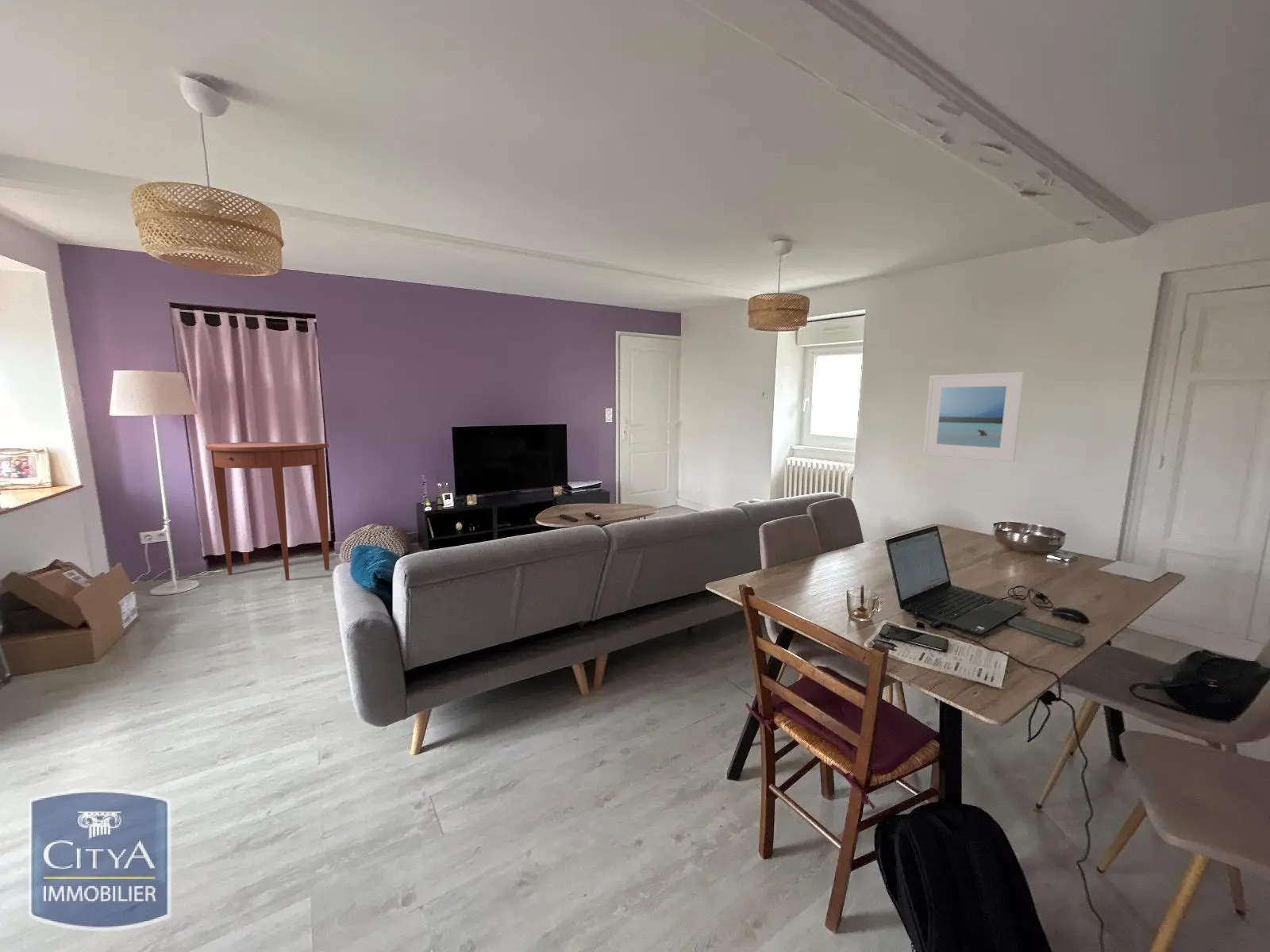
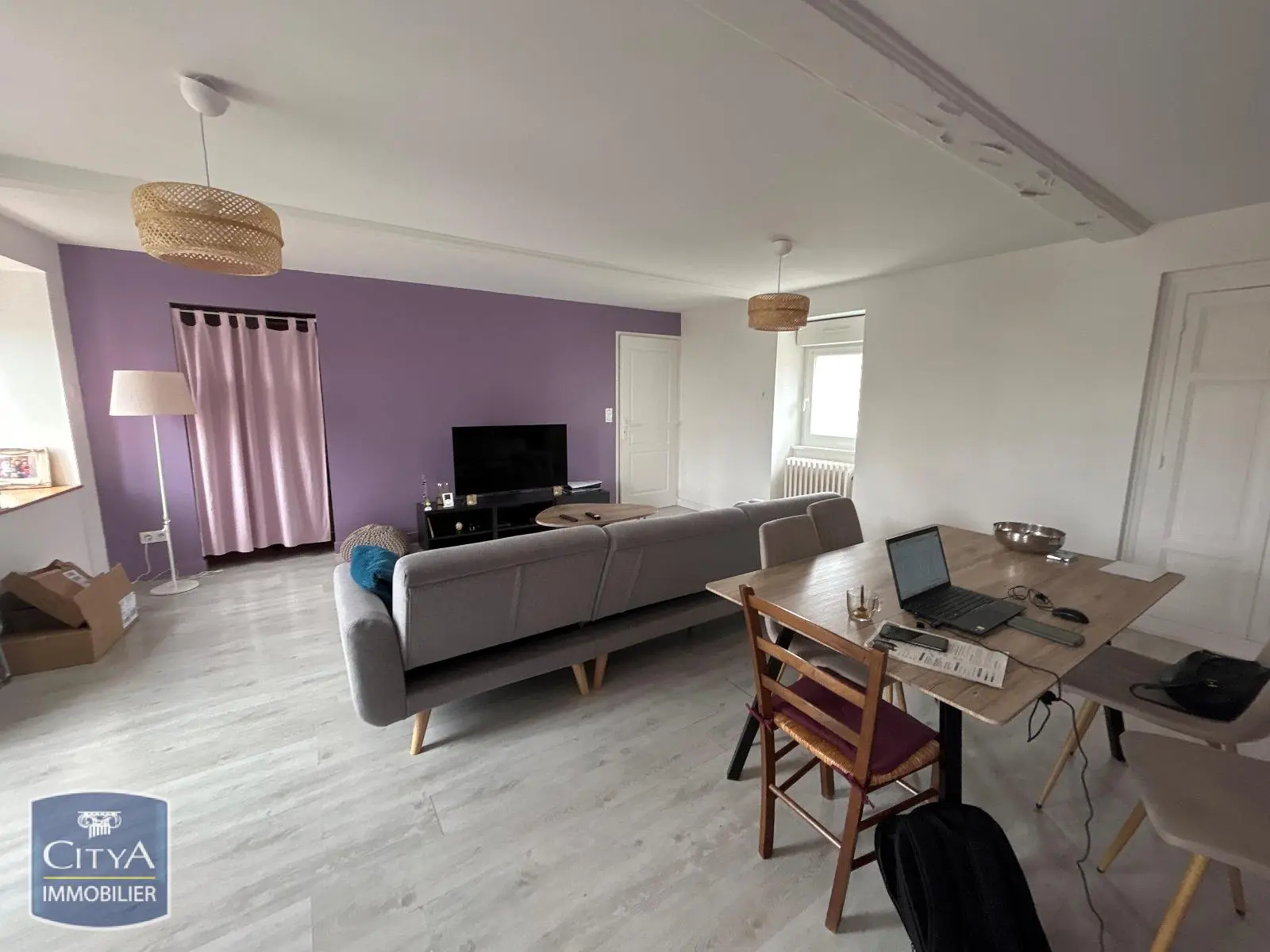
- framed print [922,371,1026,463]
- console table [205,441,330,581]
